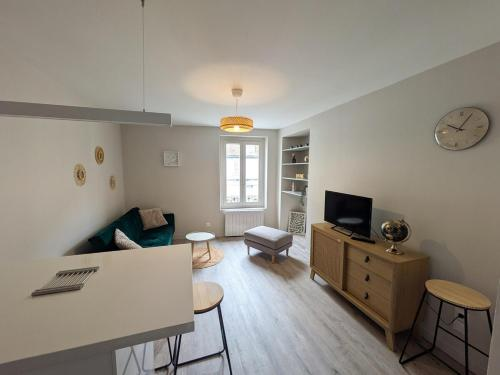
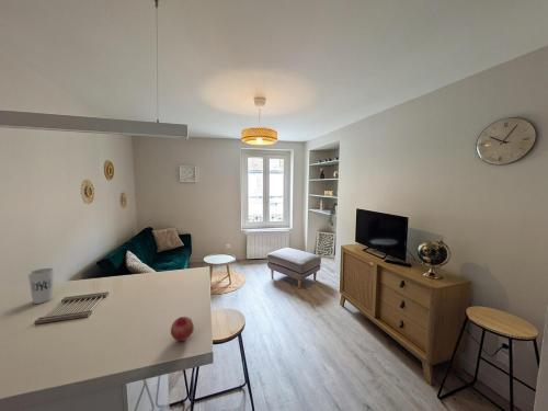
+ cup [27,267,55,305]
+ fruit [170,316,195,342]
